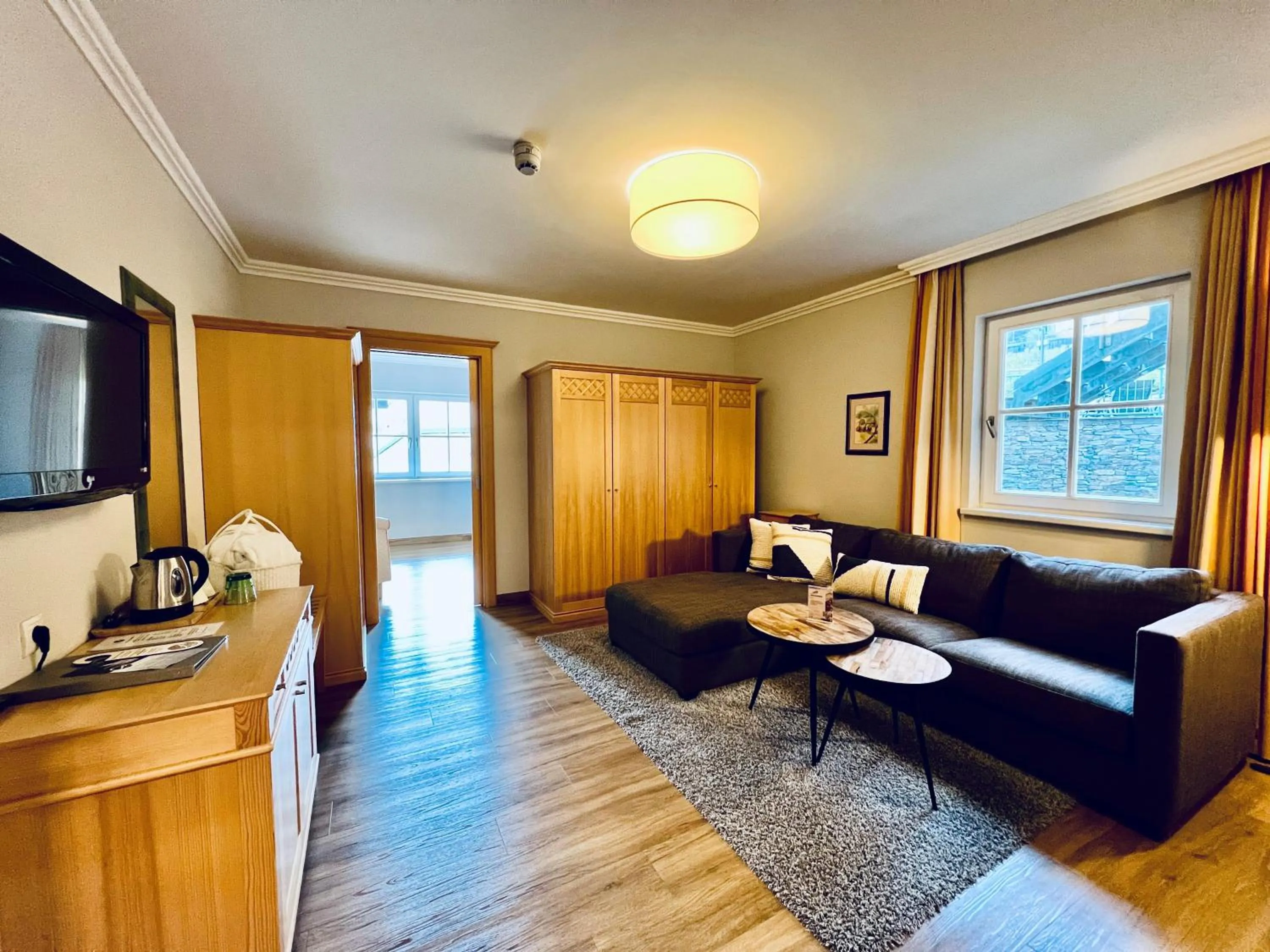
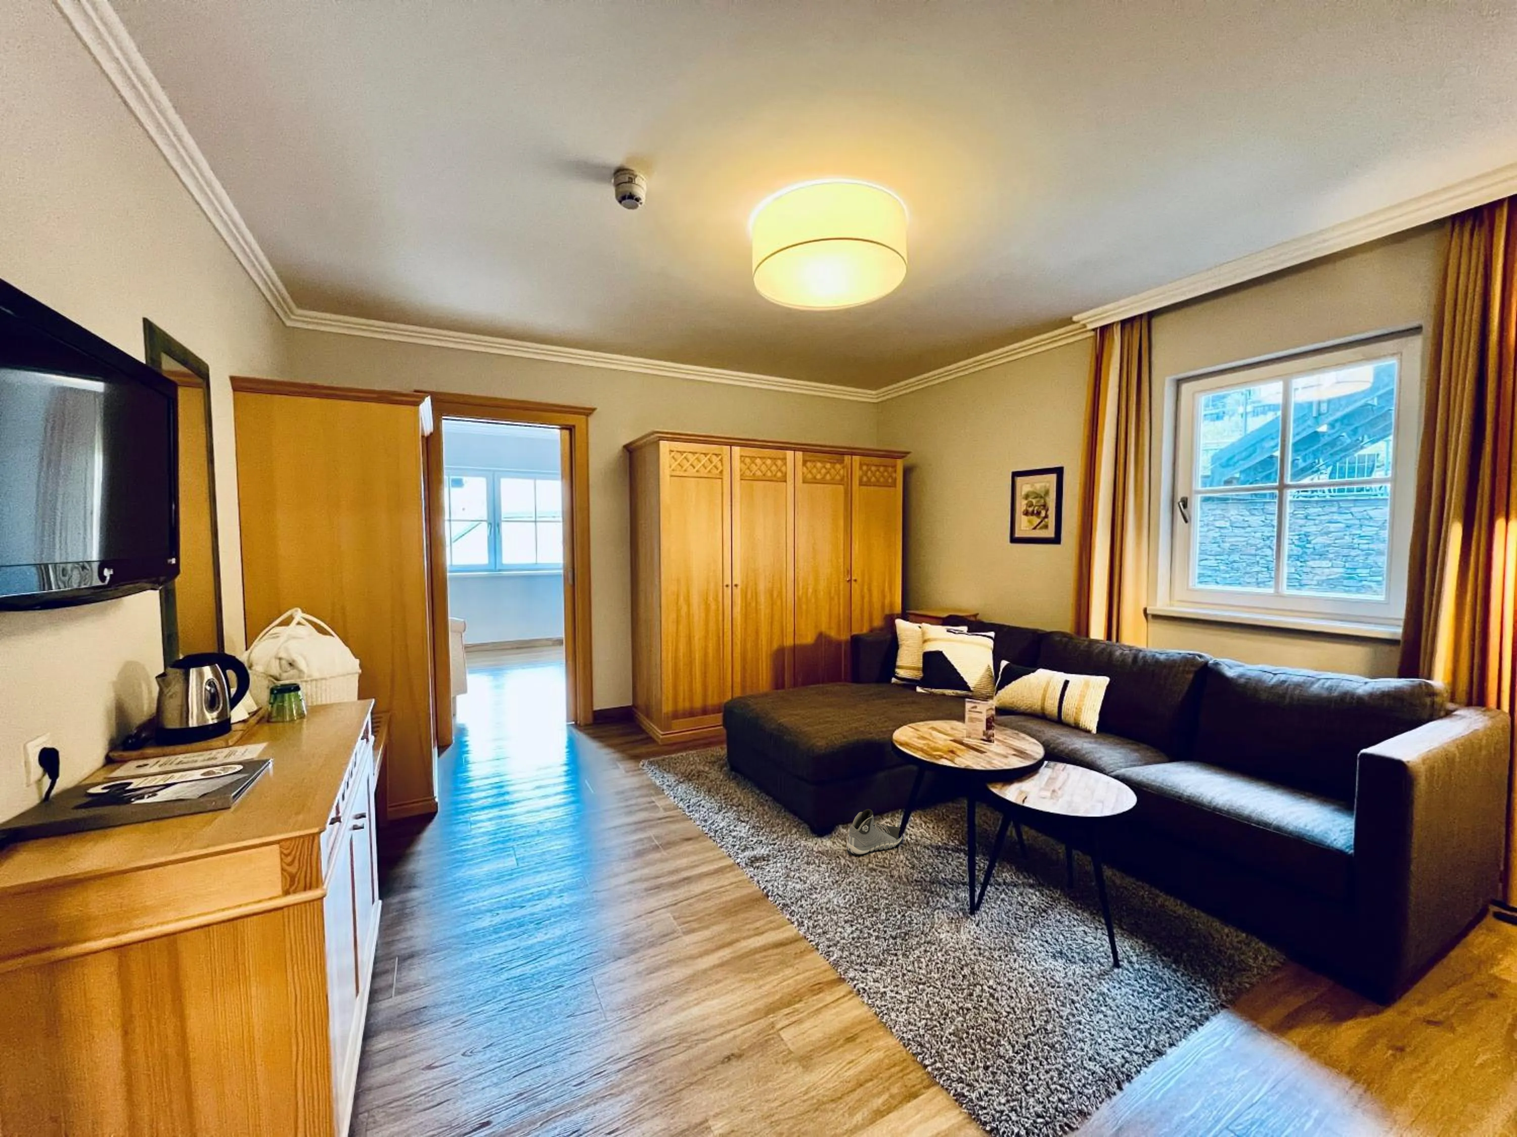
+ sneaker [846,809,903,855]
